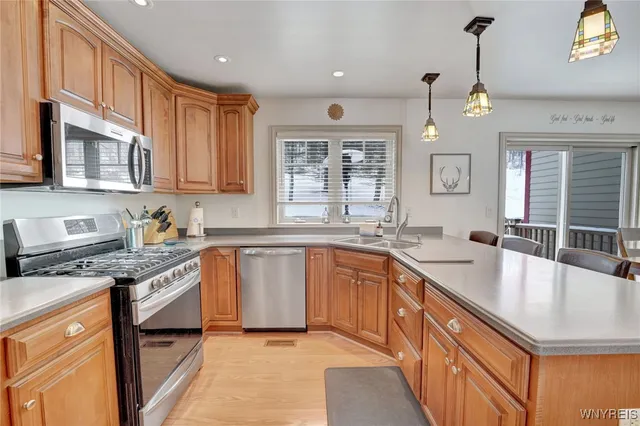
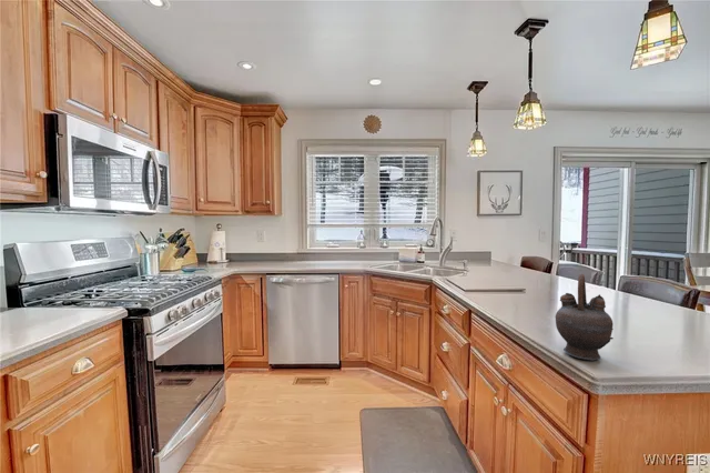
+ teapot [554,272,615,361]
